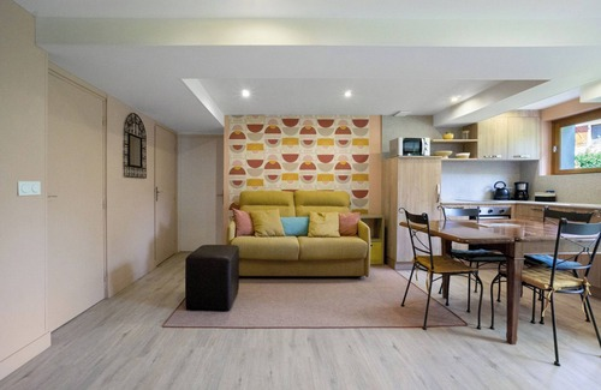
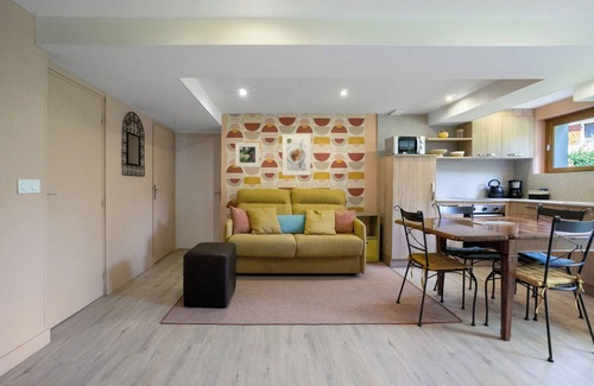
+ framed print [282,133,311,176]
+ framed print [234,141,261,167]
